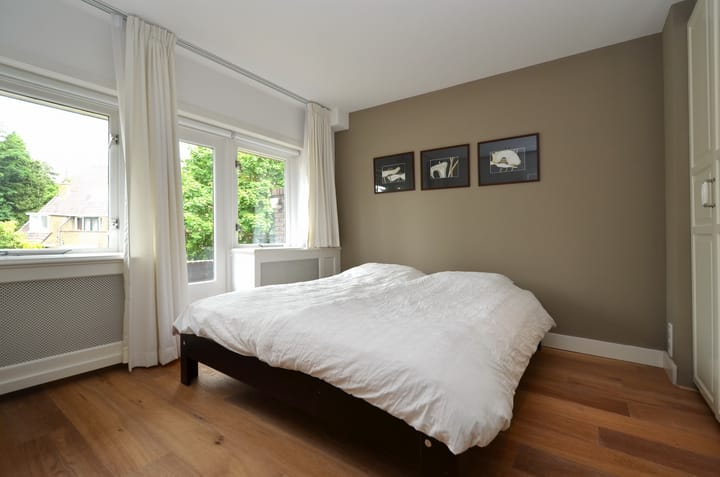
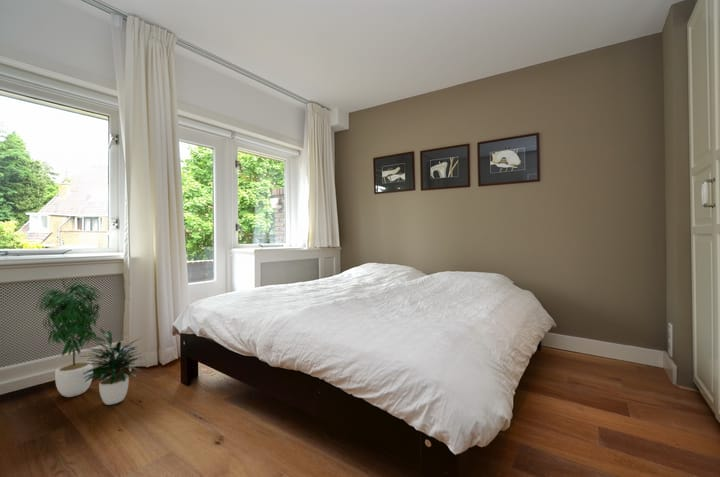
+ potted plant [35,274,143,406]
